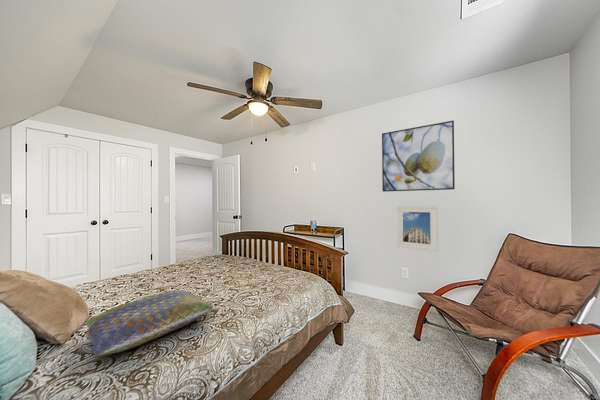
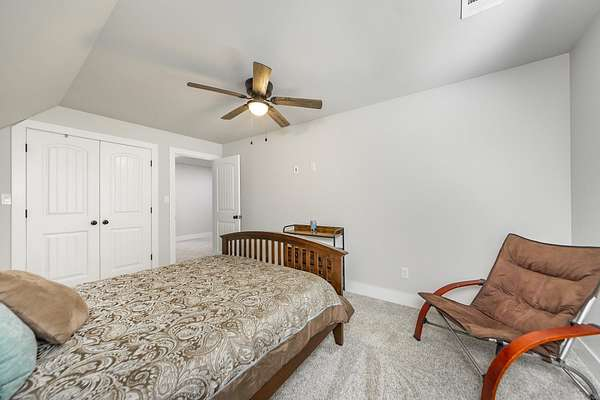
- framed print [381,120,456,193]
- cushion [84,289,214,357]
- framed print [396,205,439,252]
